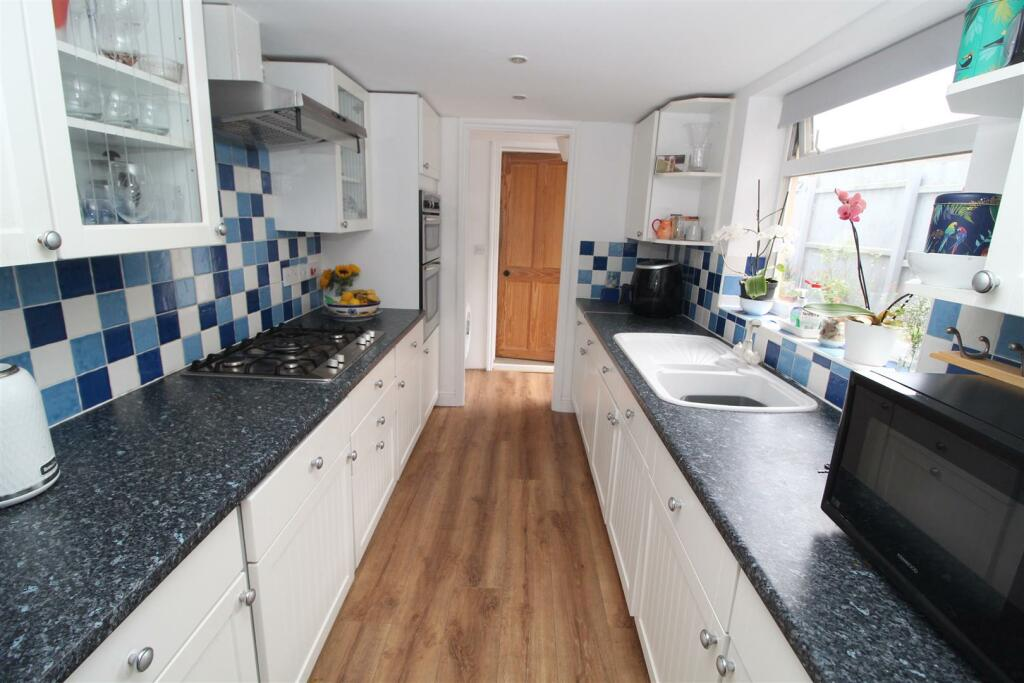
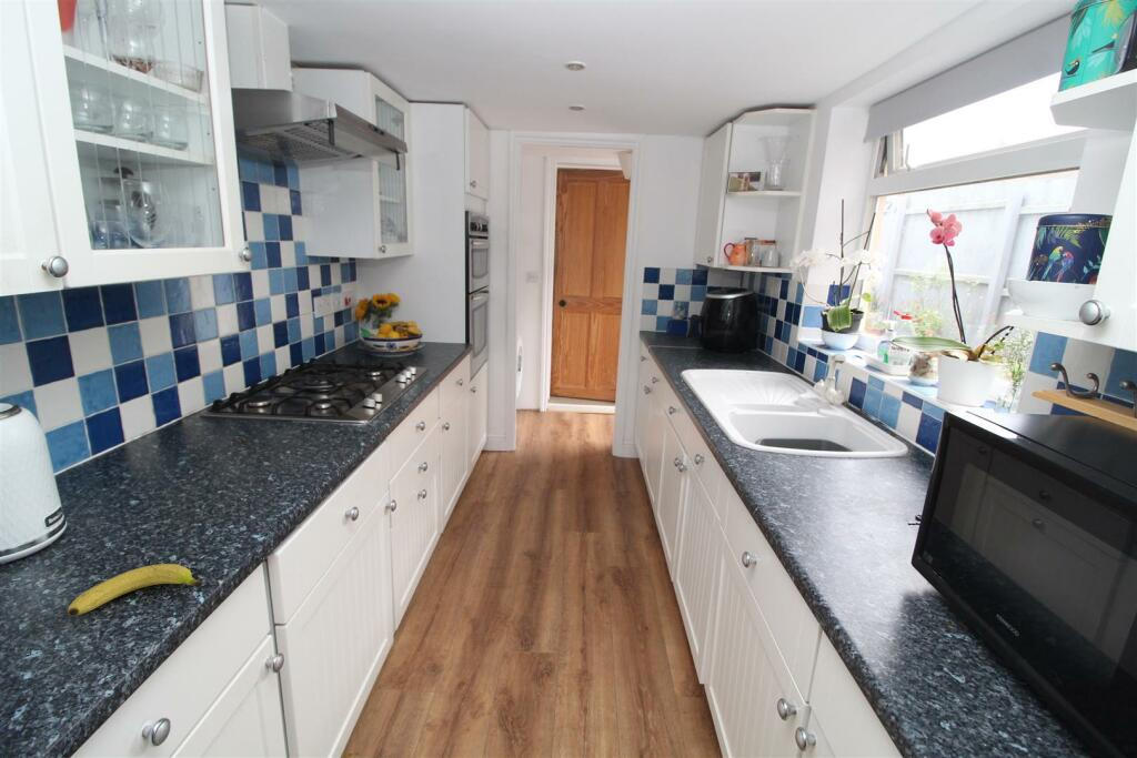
+ fruit [67,563,204,618]
